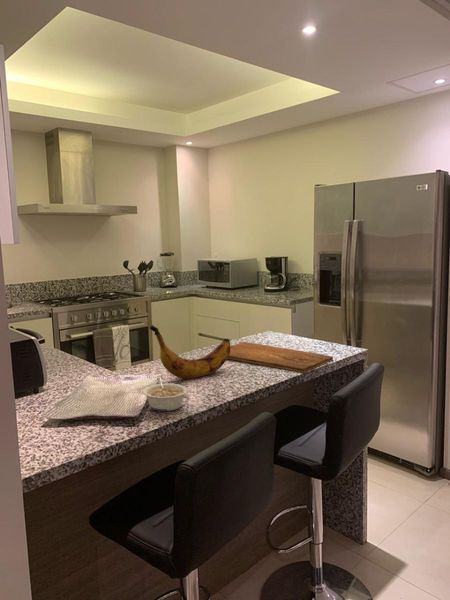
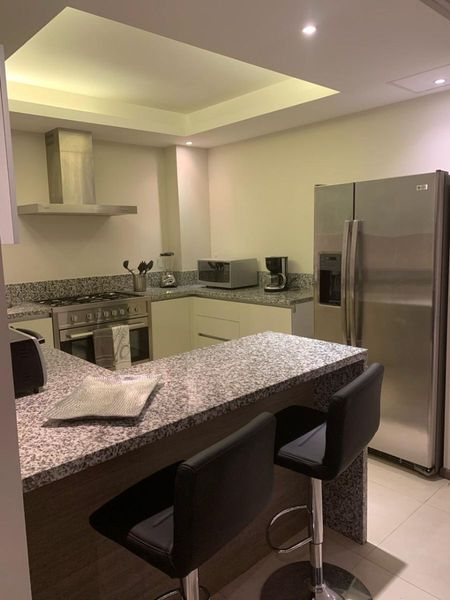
- banana [149,324,231,380]
- cutting board [227,341,334,373]
- legume [141,377,189,412]
